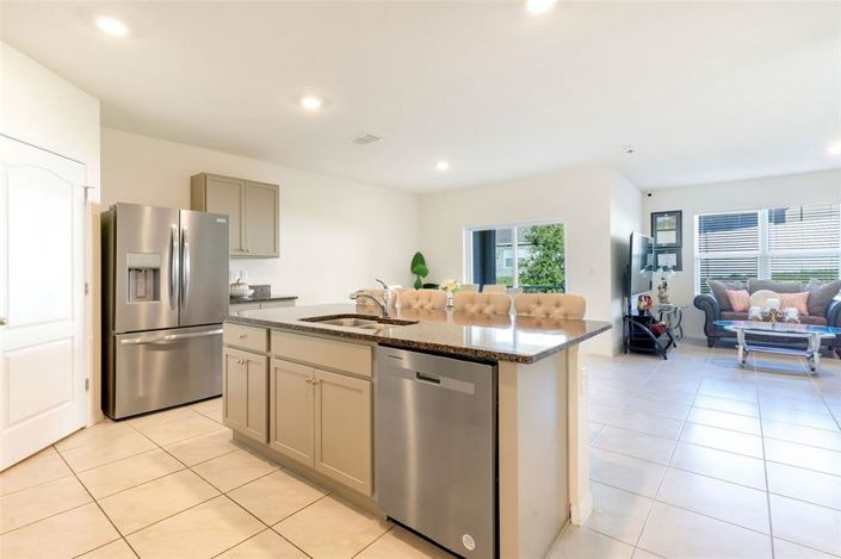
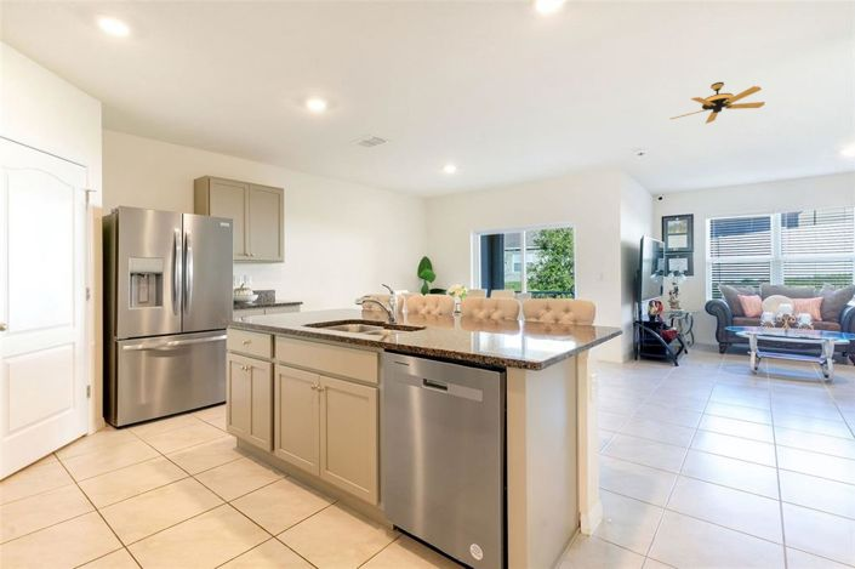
+ ceiling fan [669,81,765,125]
